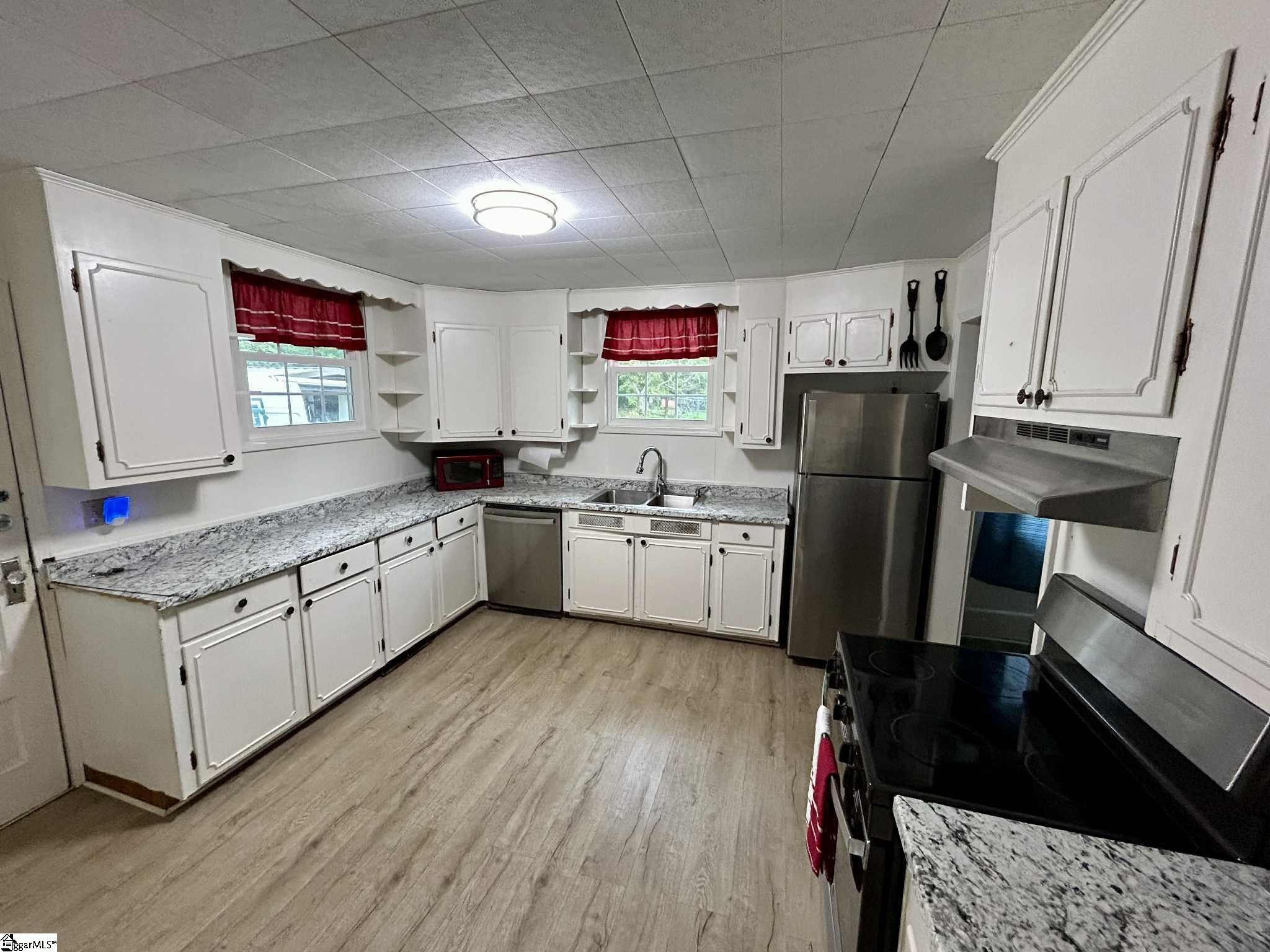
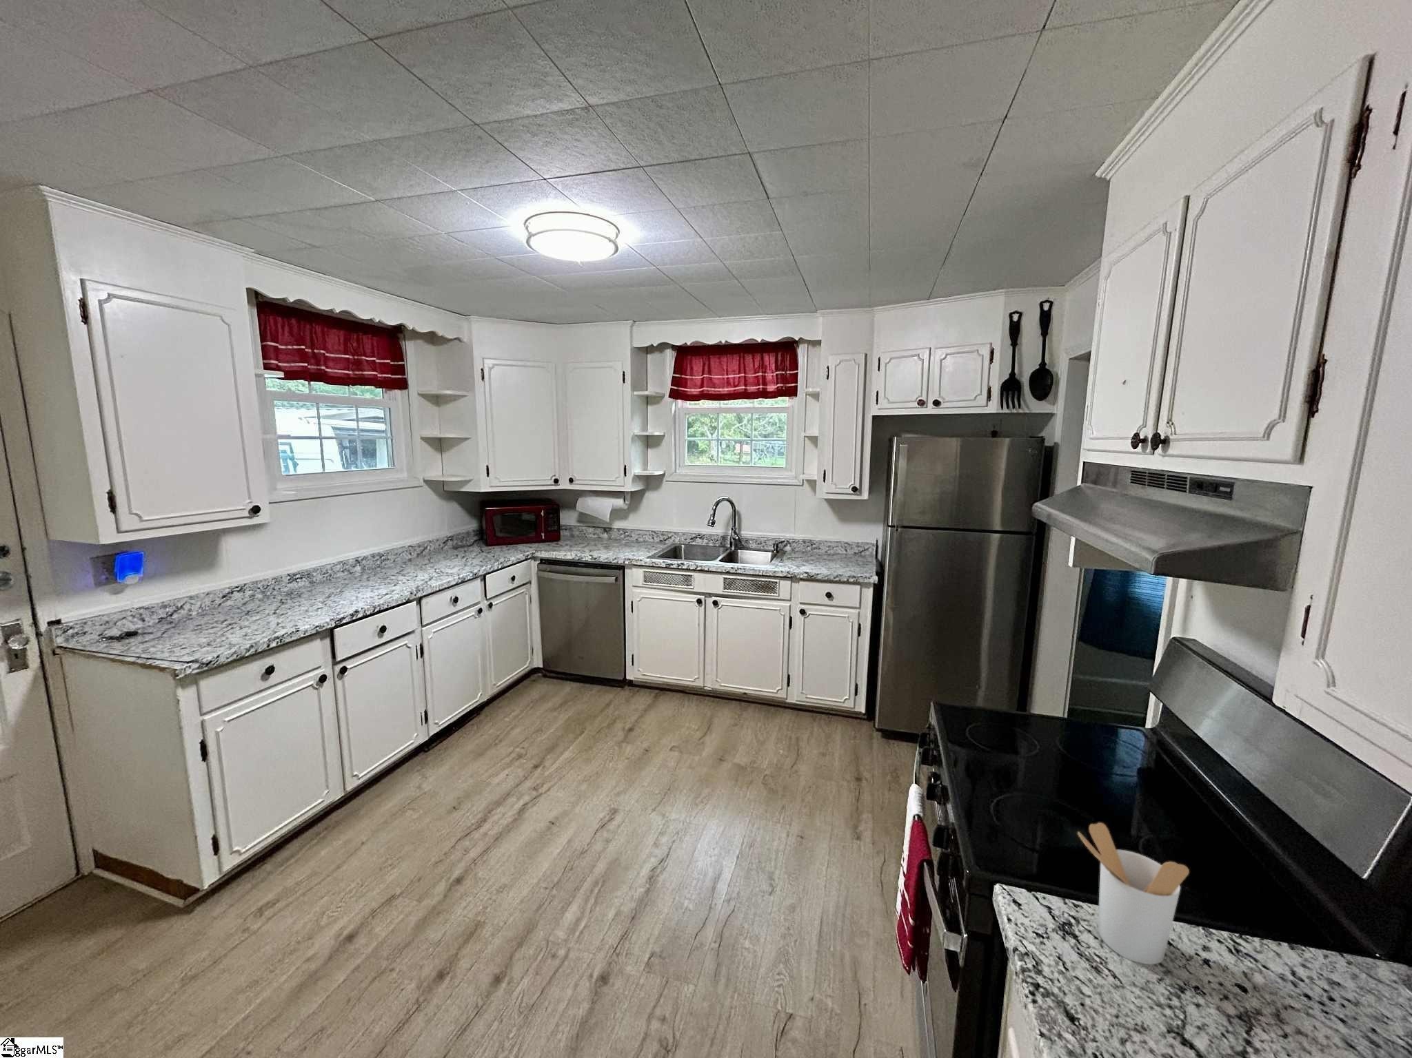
+ utensil holder [1077,821,1190,965]
